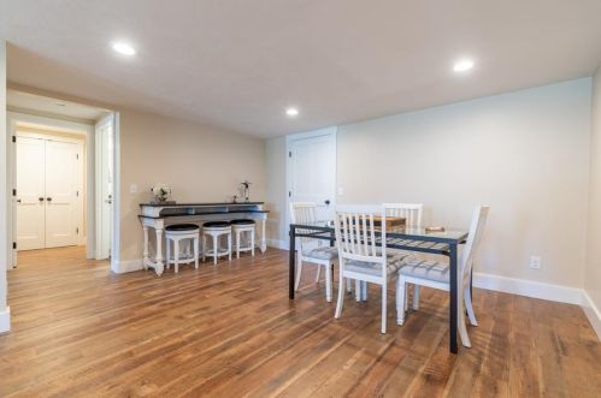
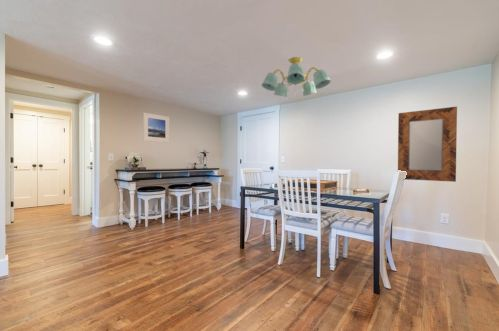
+ home mirror [397,106,458,183]
+ chandelier [261,56,332,98]
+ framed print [142,112,170,143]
